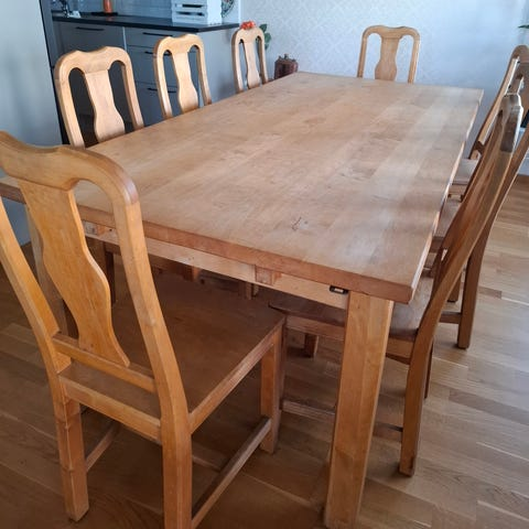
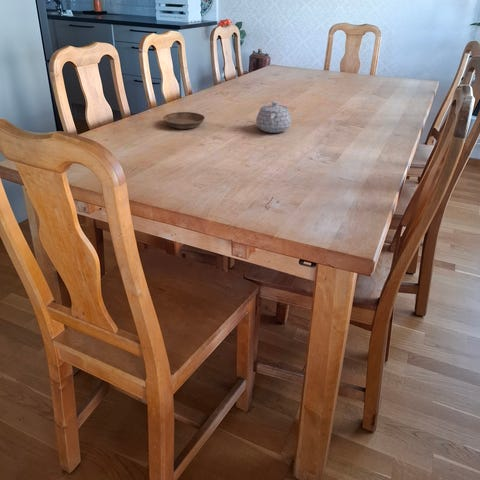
+ teapot [255,100,292,134]
+ saucer [162,111,206,130]
